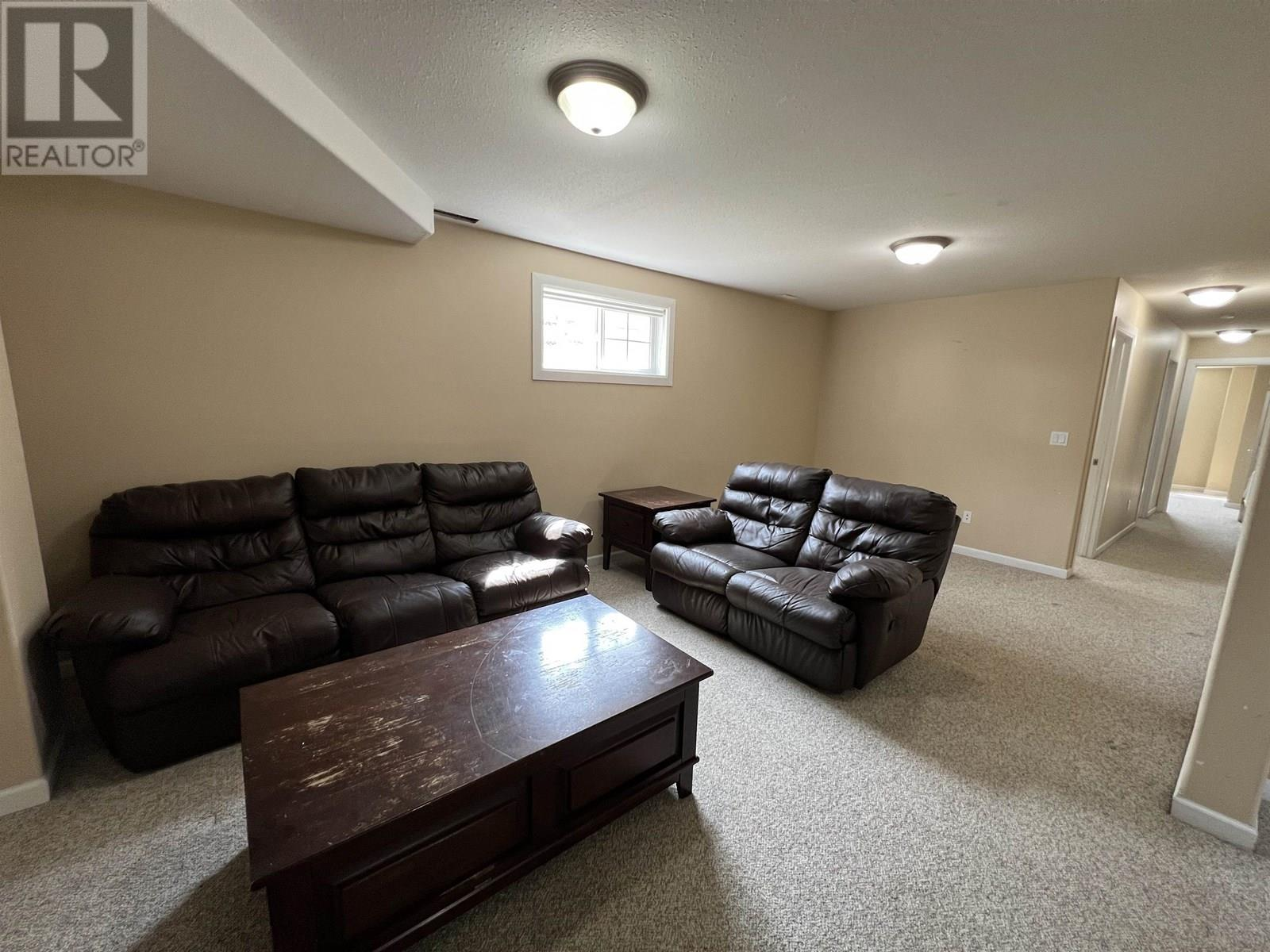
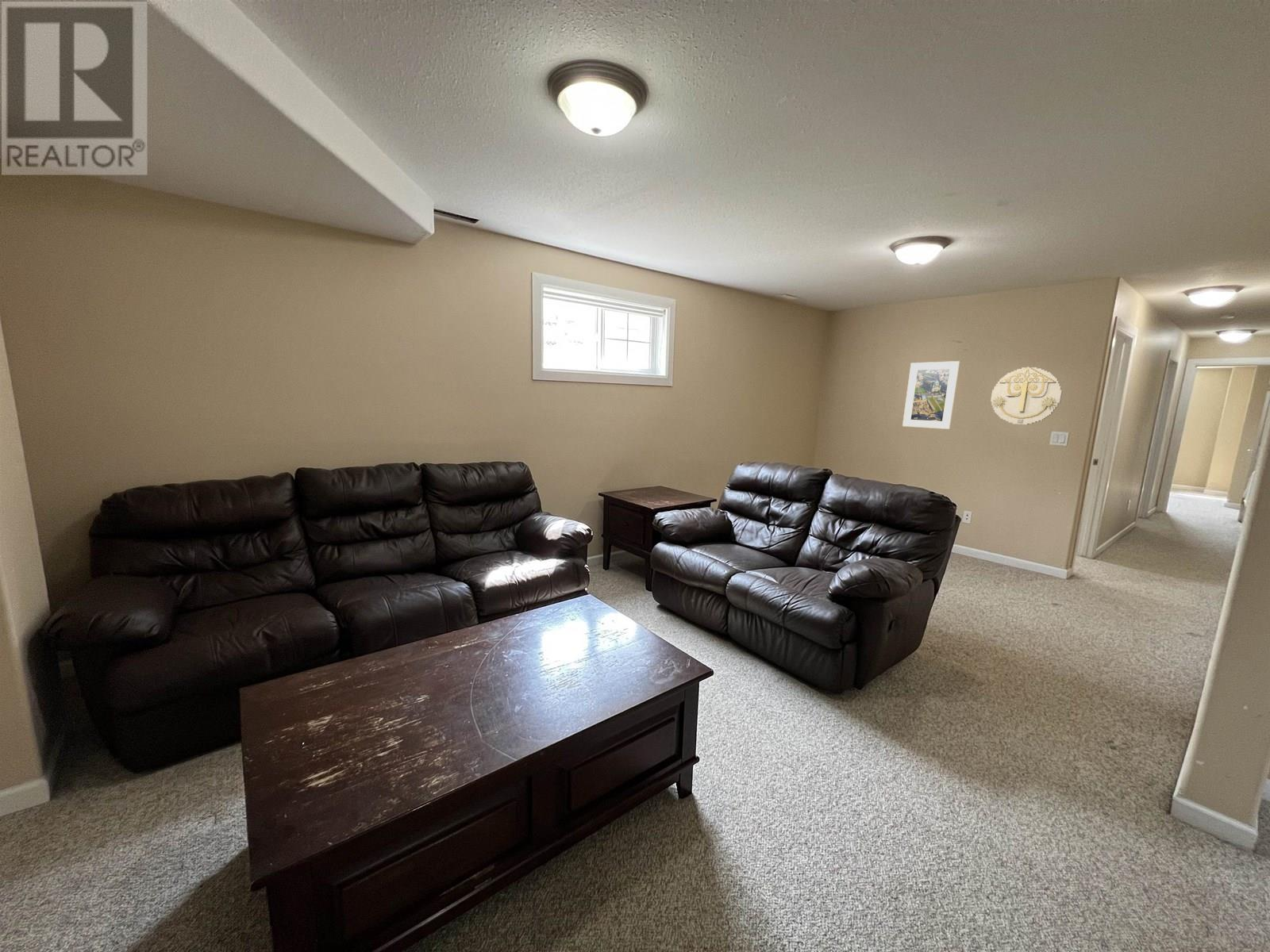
+ wall decoration [990,366,1064,425]
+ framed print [902,360,960,430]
